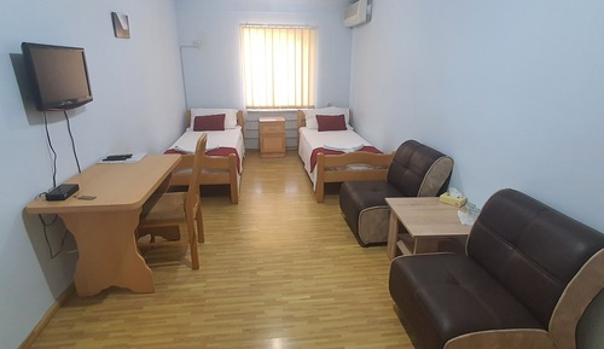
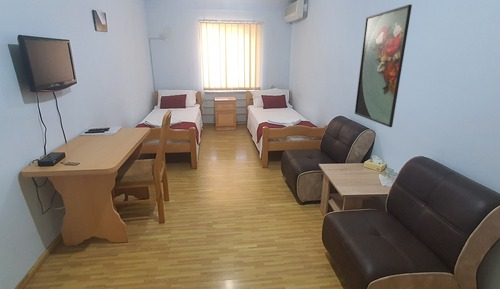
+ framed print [354,3,413,128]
